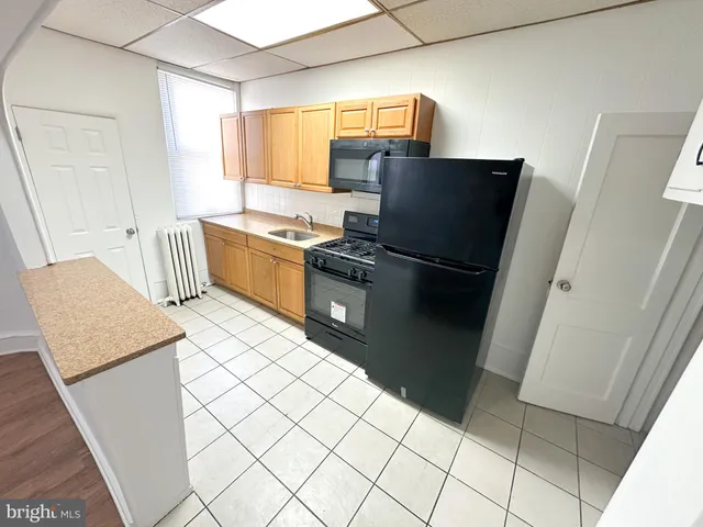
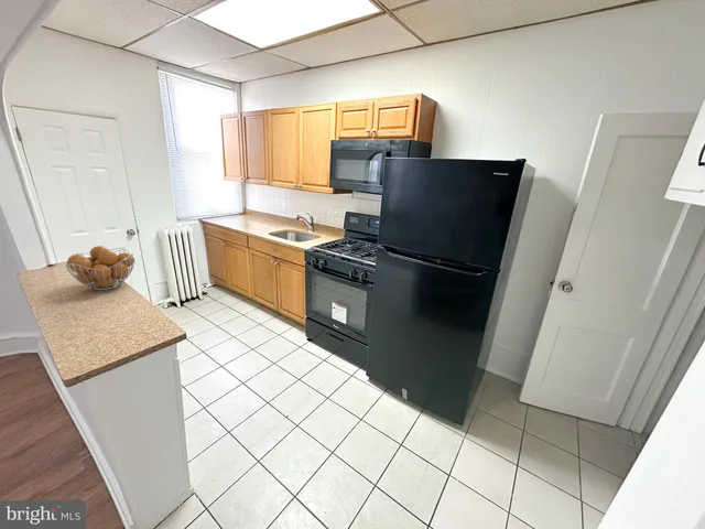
+ fruit basket [65,245,137,291]
